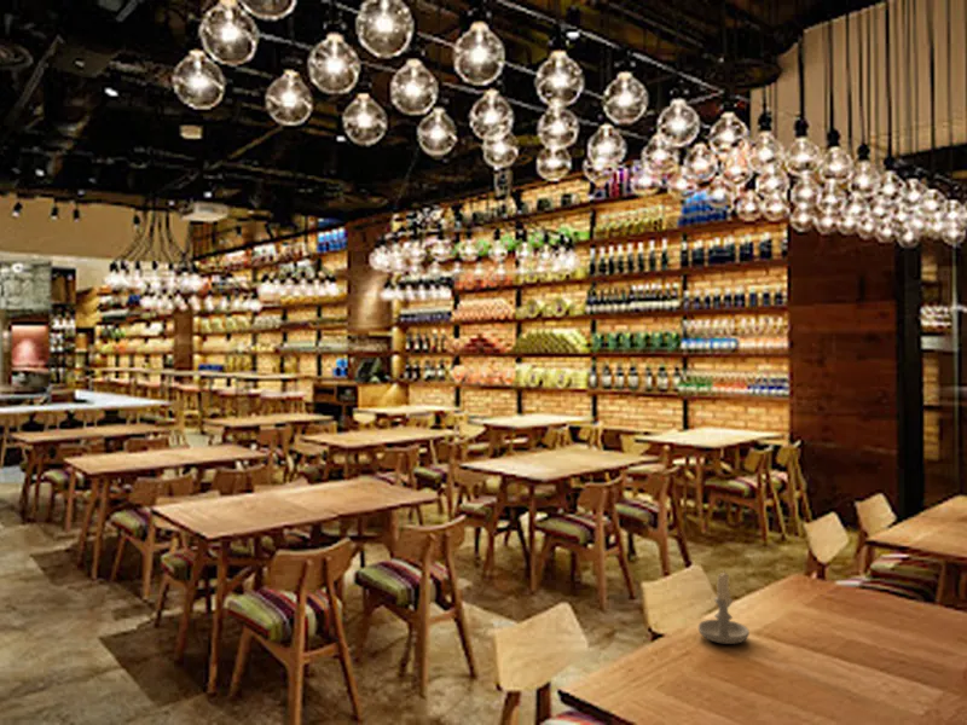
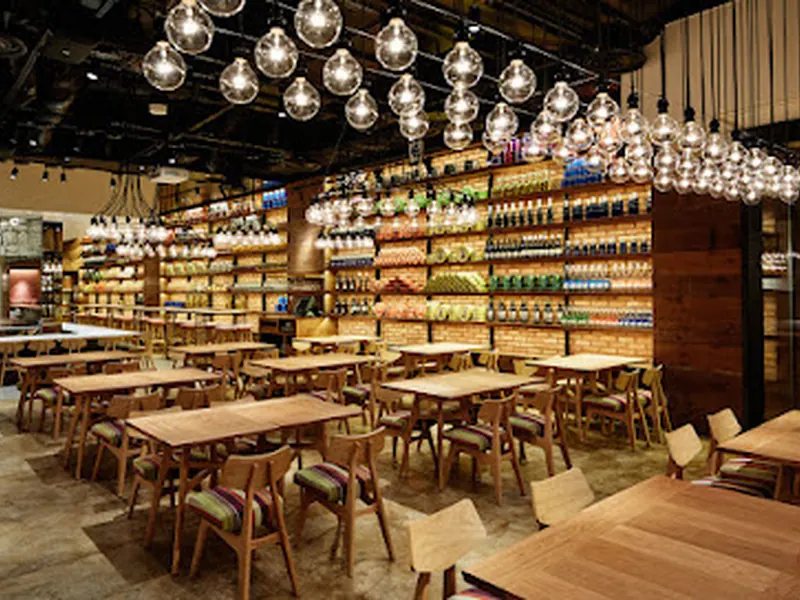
- candle [697,569,751,645]
